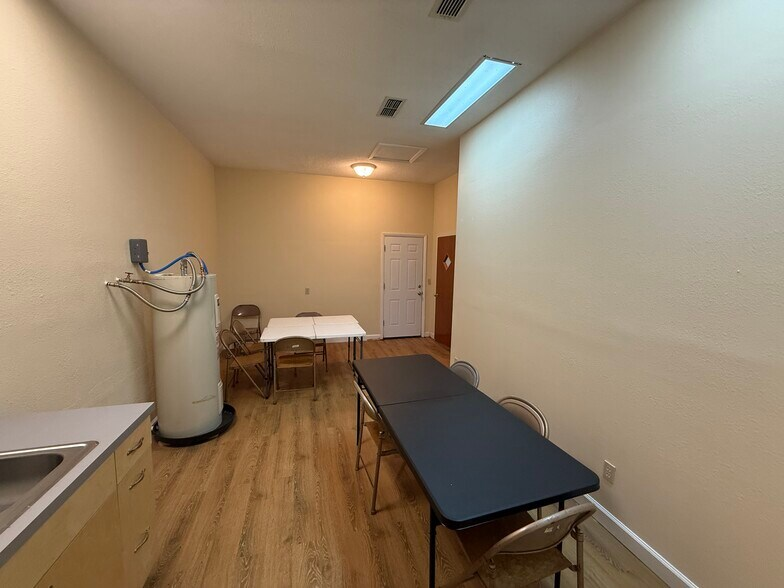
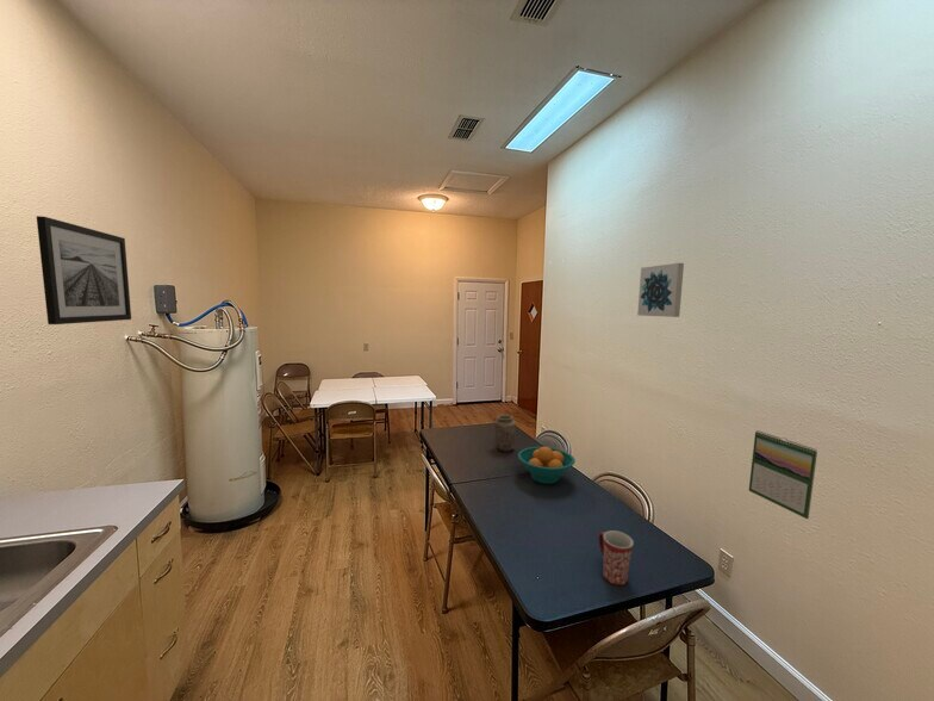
+ mug [598,529,635,587]
+ fruit bowl [517,446,577,485]
+ calendar [748,429,818,520]
+ vase [494,414,517,452]
+ wall art [636,262,685,318]
+ wall art [36,215,132,325]
